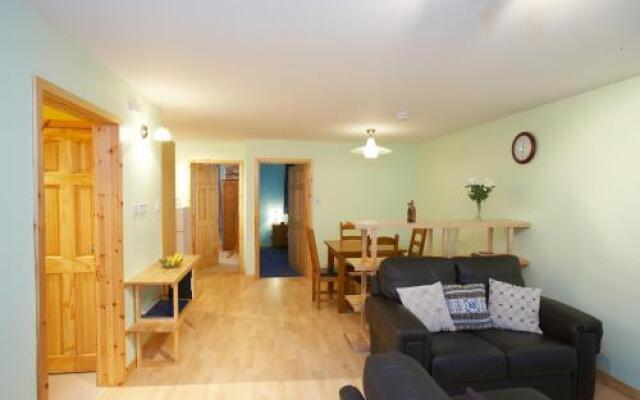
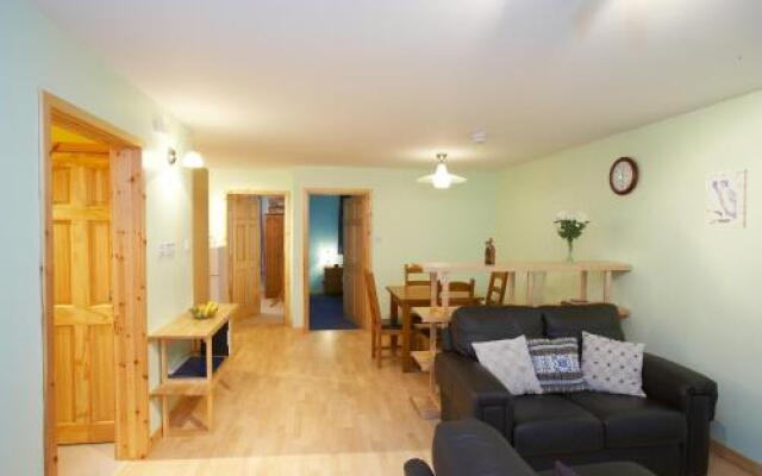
+ wall art [705,168,749,230]
